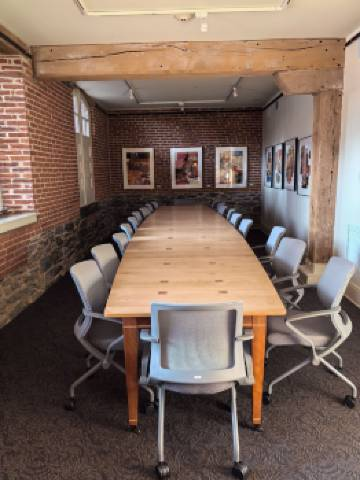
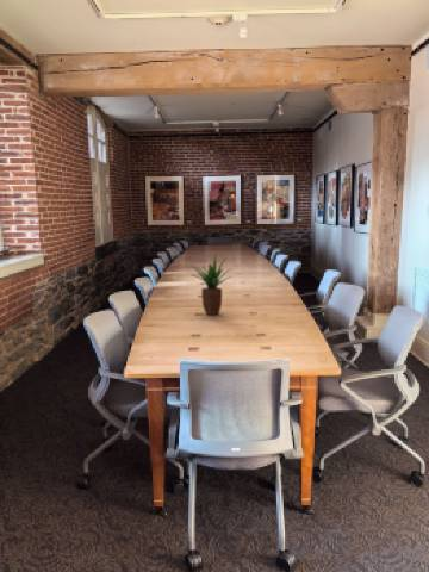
+ potted plant [189,254,232,316]
